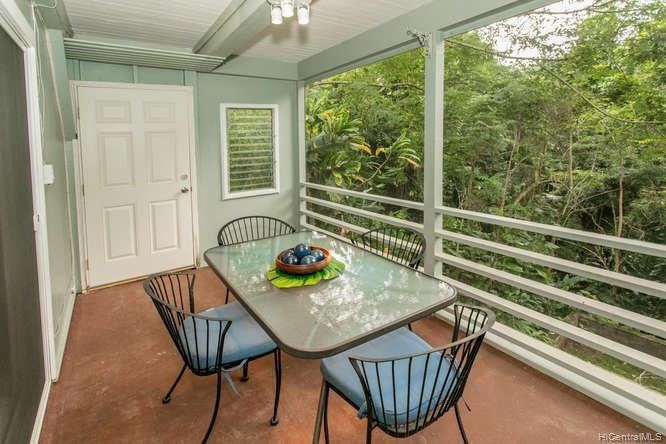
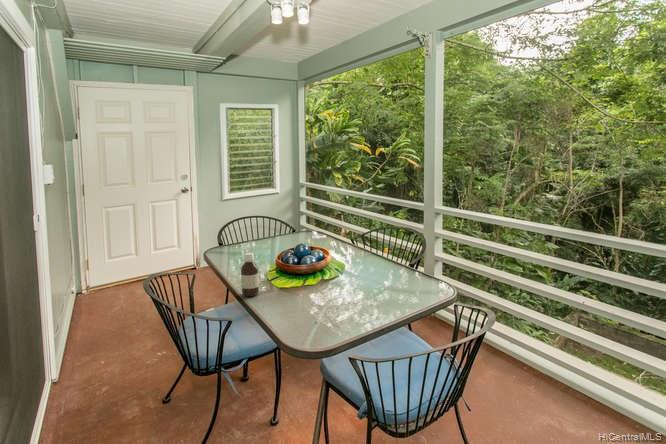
+ bottle [240,252,260,297]
